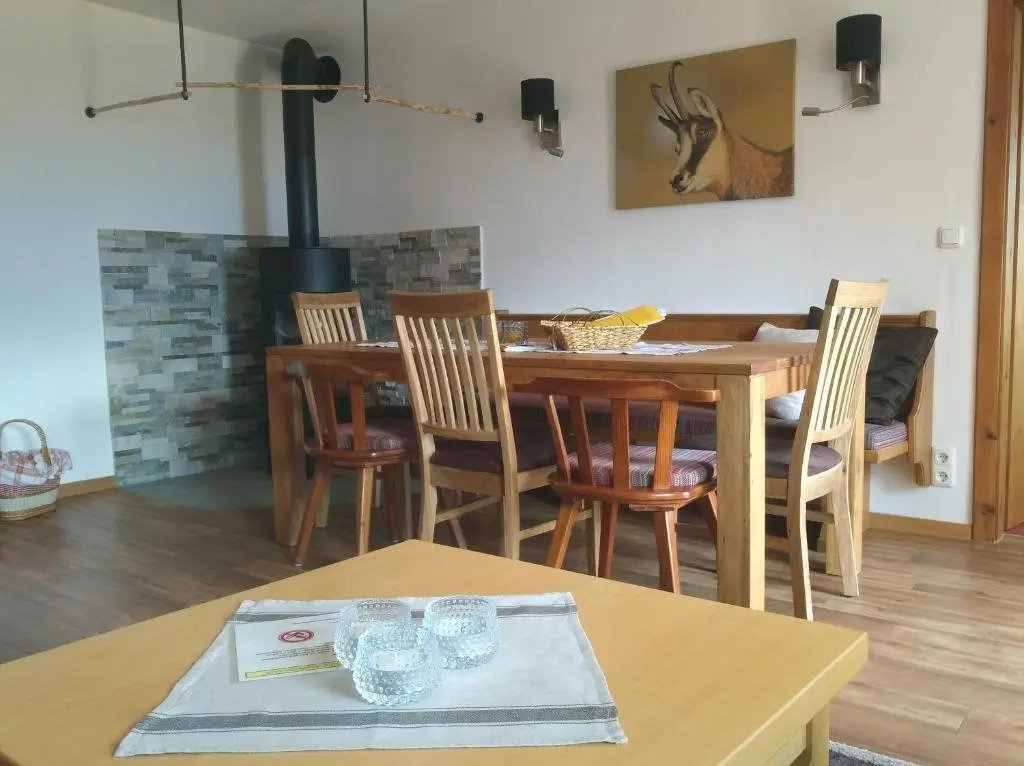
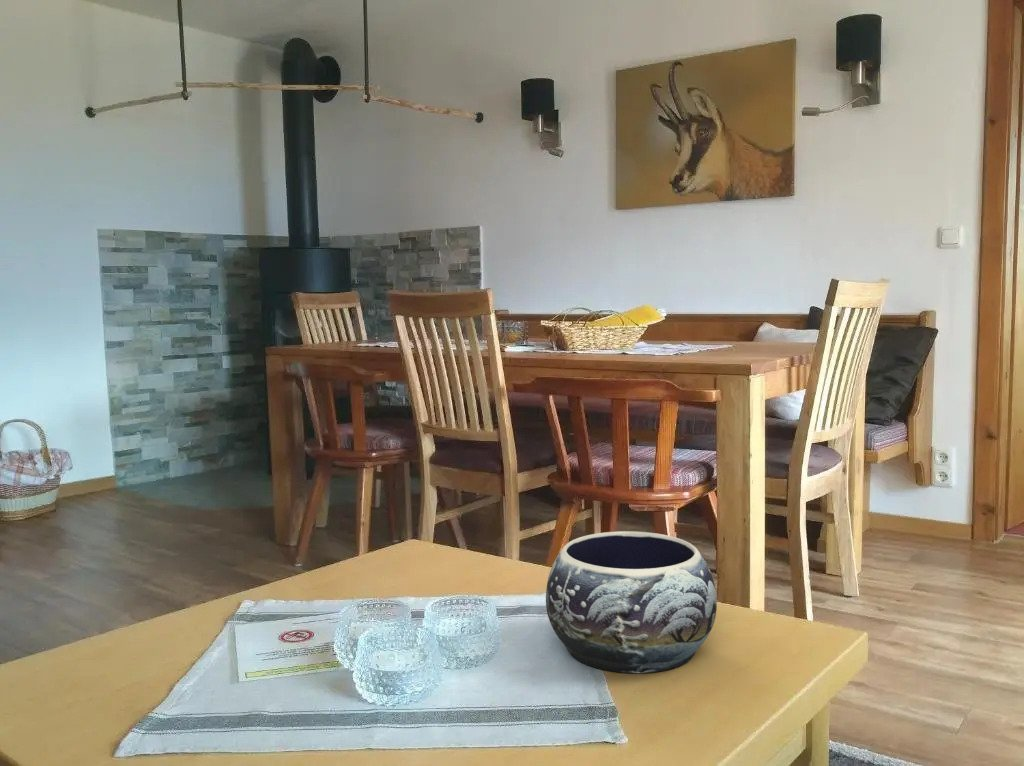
+ decorative bowl [545,530,718,674]
